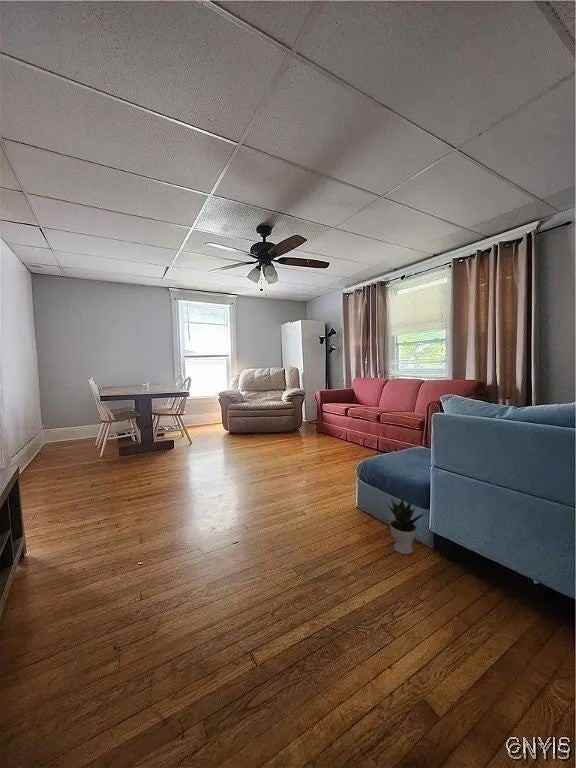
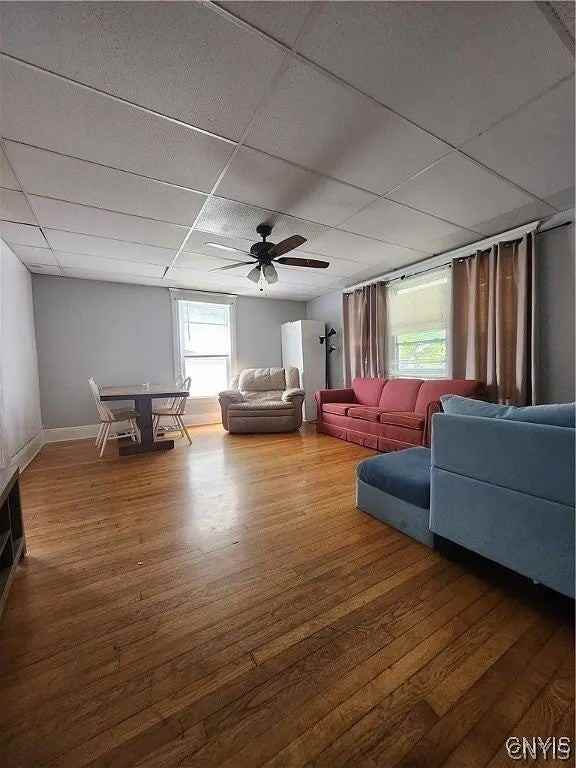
- potted plant [386,494,428,555]
